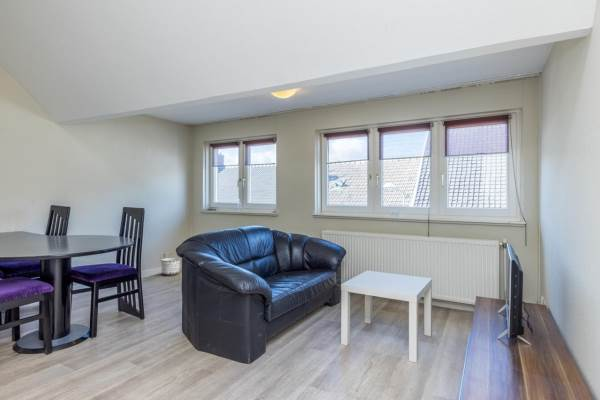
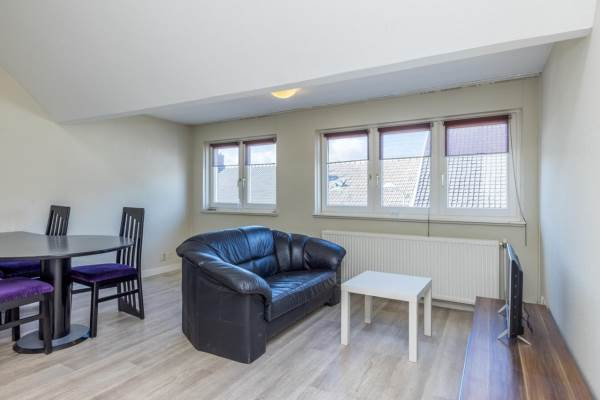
- planter [160,257,181,276]
